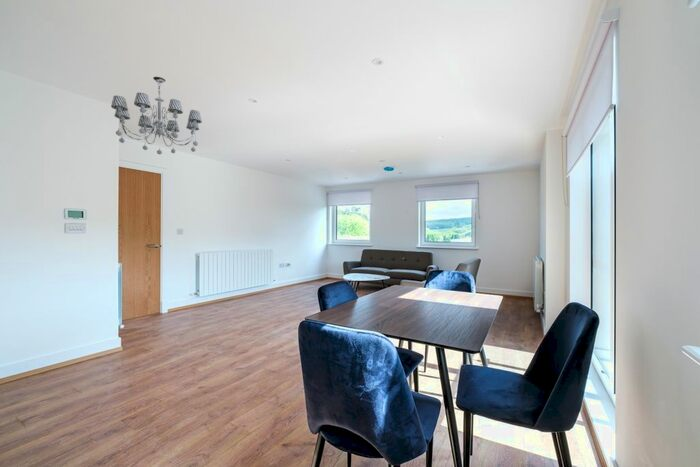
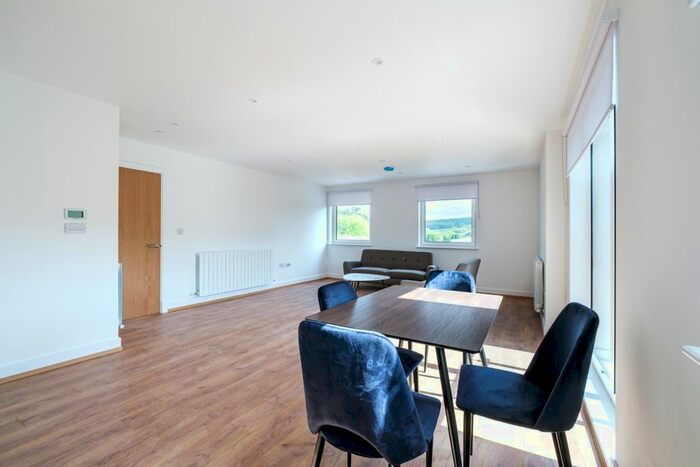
- chandelier [110,76,203,155]
